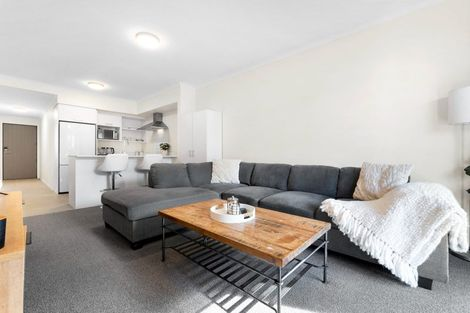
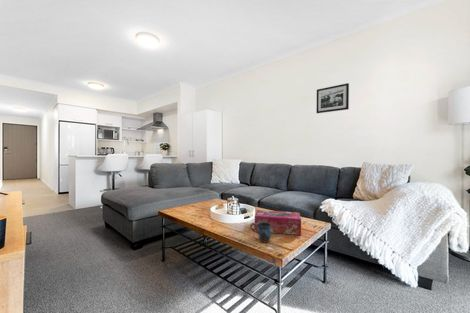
+ mug [249,222,272,243]
+ tissue box [254,209,302,236]
+ picture frame [315,82,350,114]
